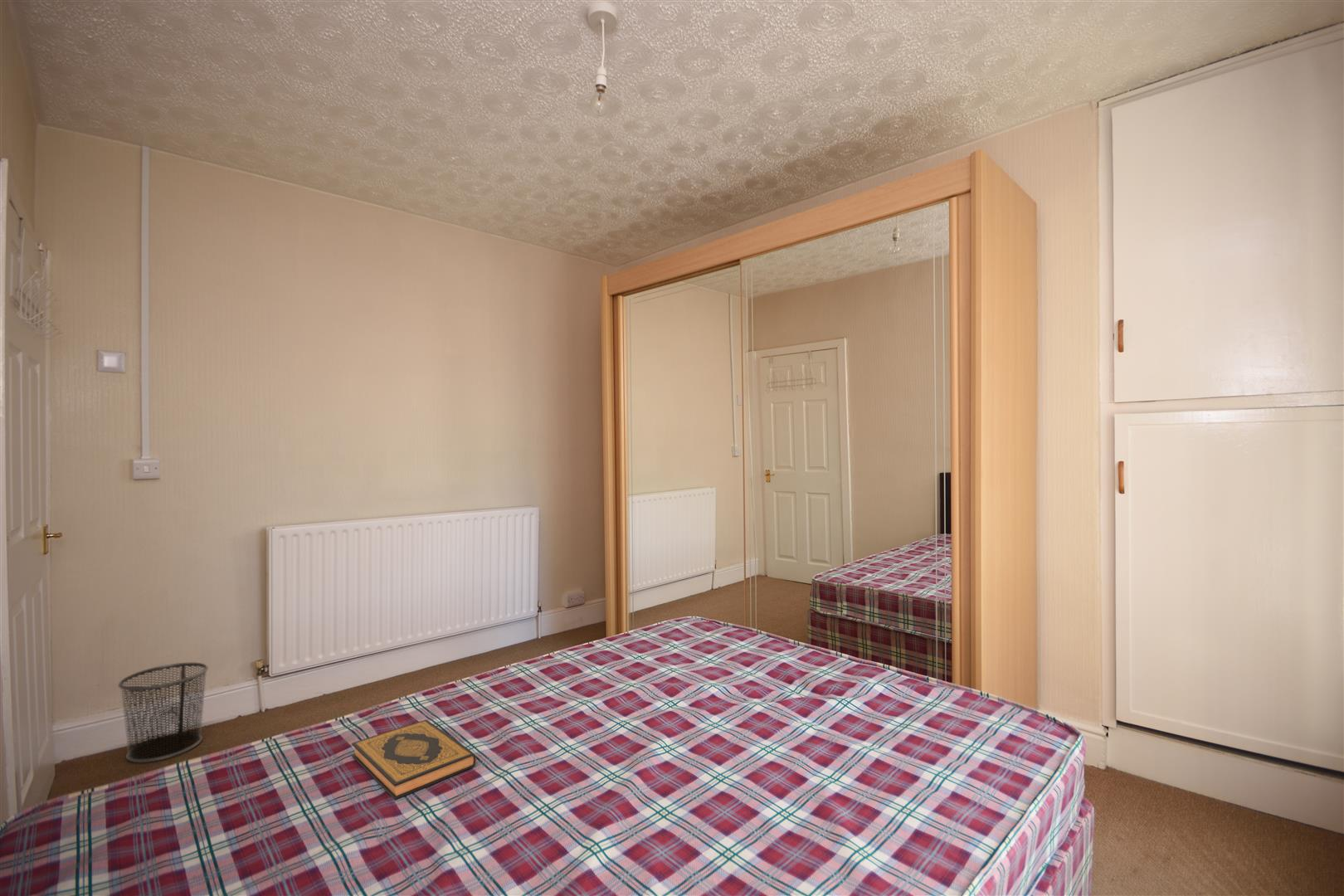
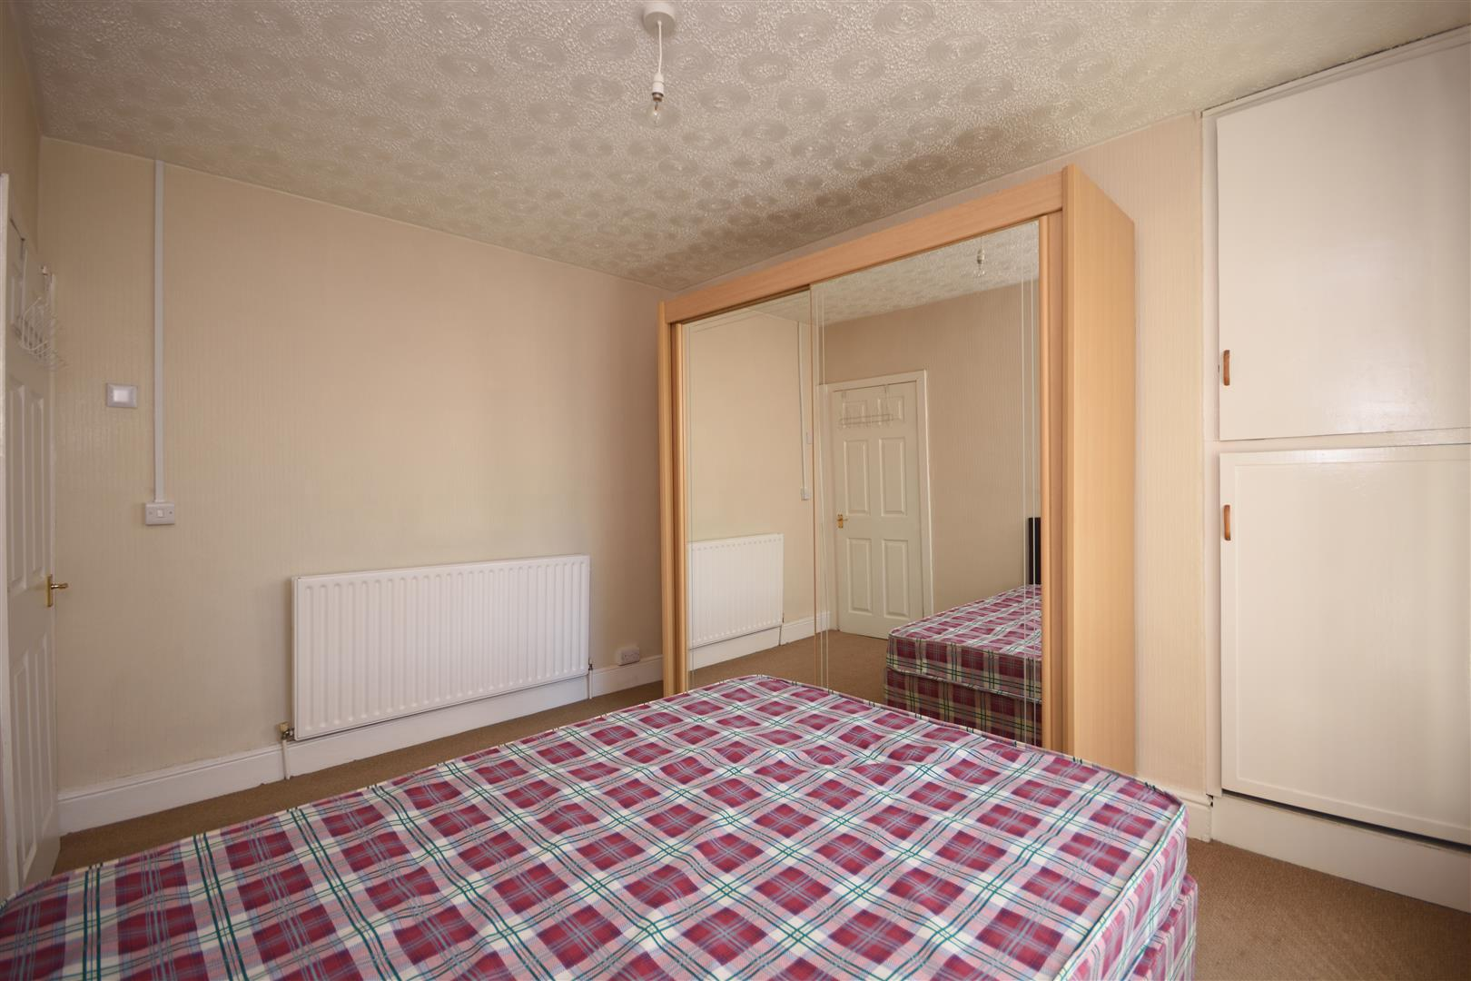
- hardback book [351,719,476,801]
- waste bin [117,662,209,763]
